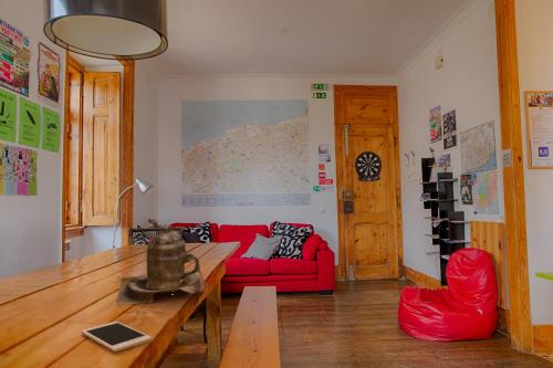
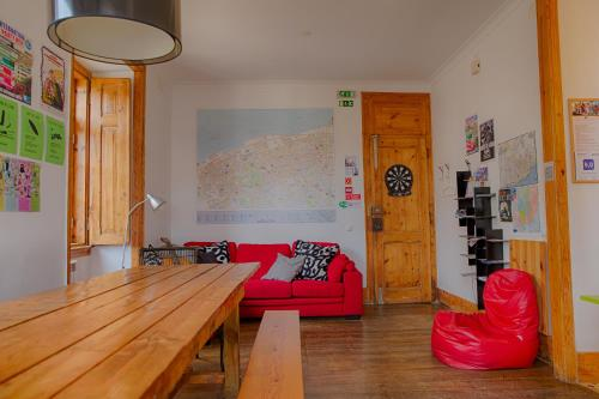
- cell phone [81,320,153,353]
- teapot [115,223,206,307]
